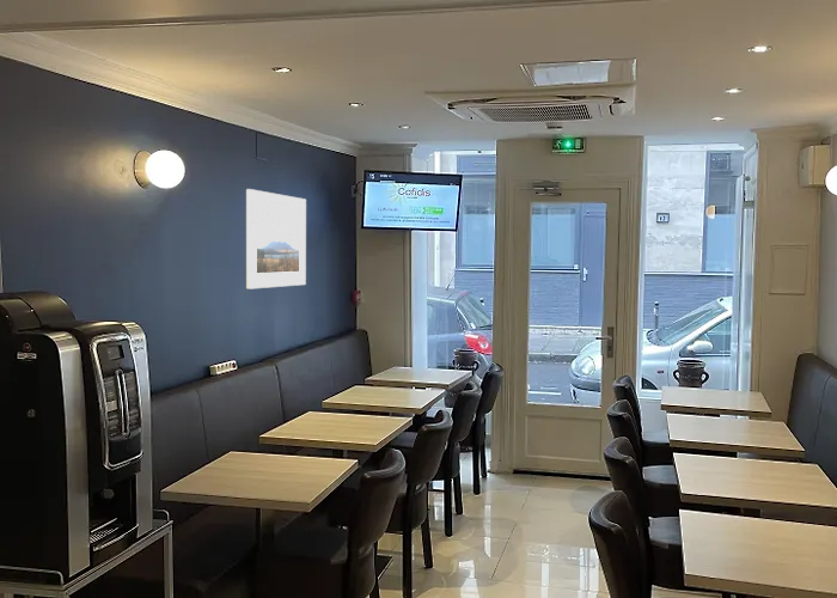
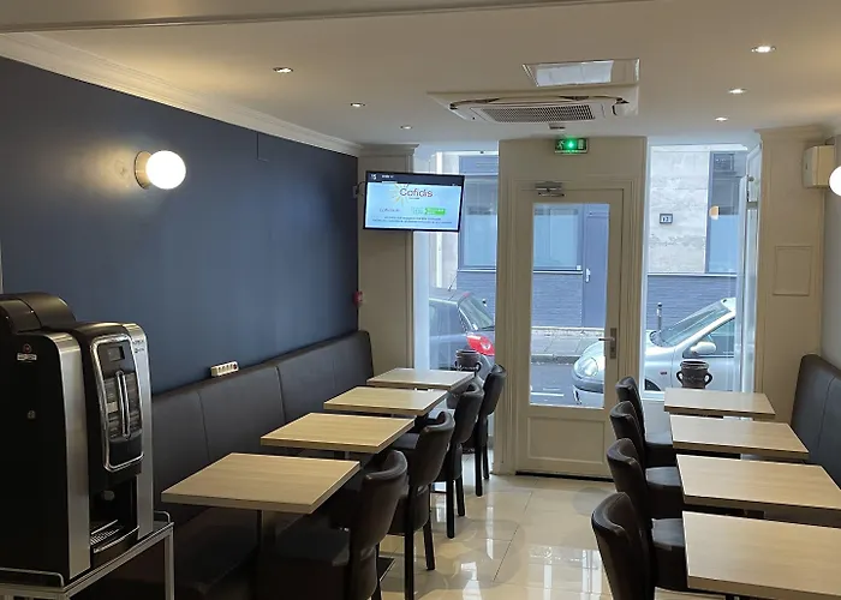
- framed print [245,188,307,291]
